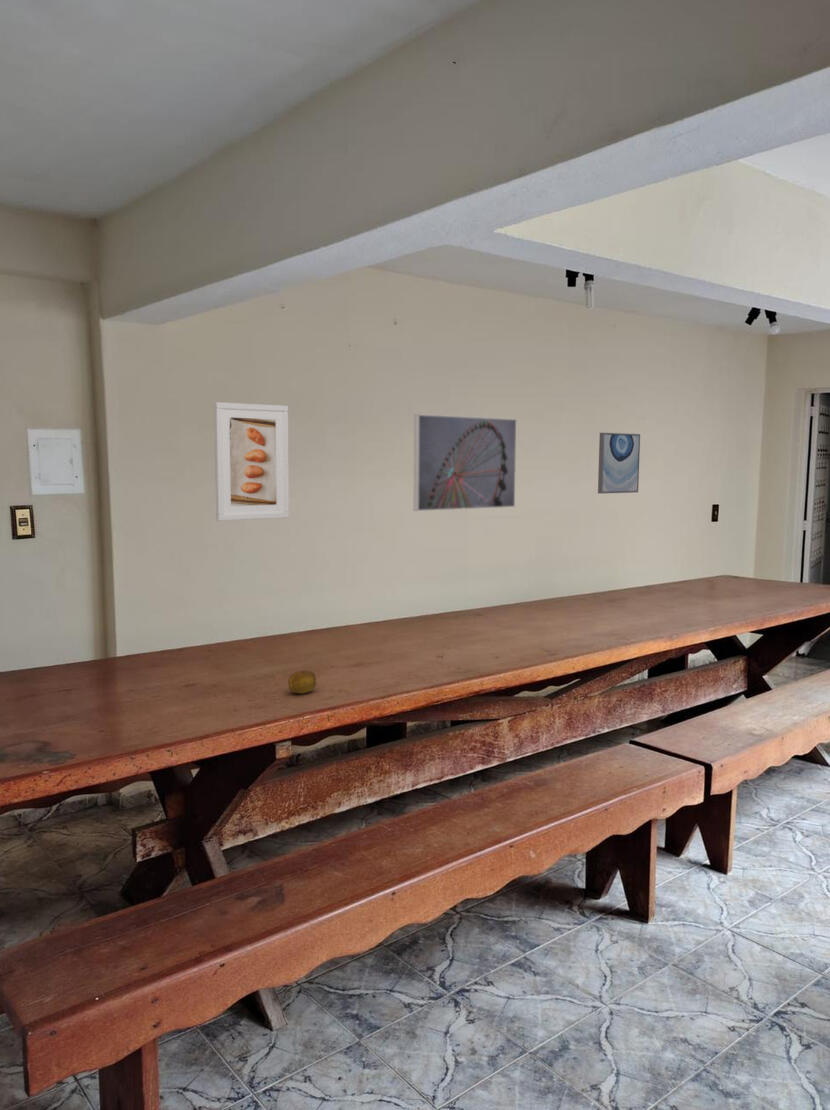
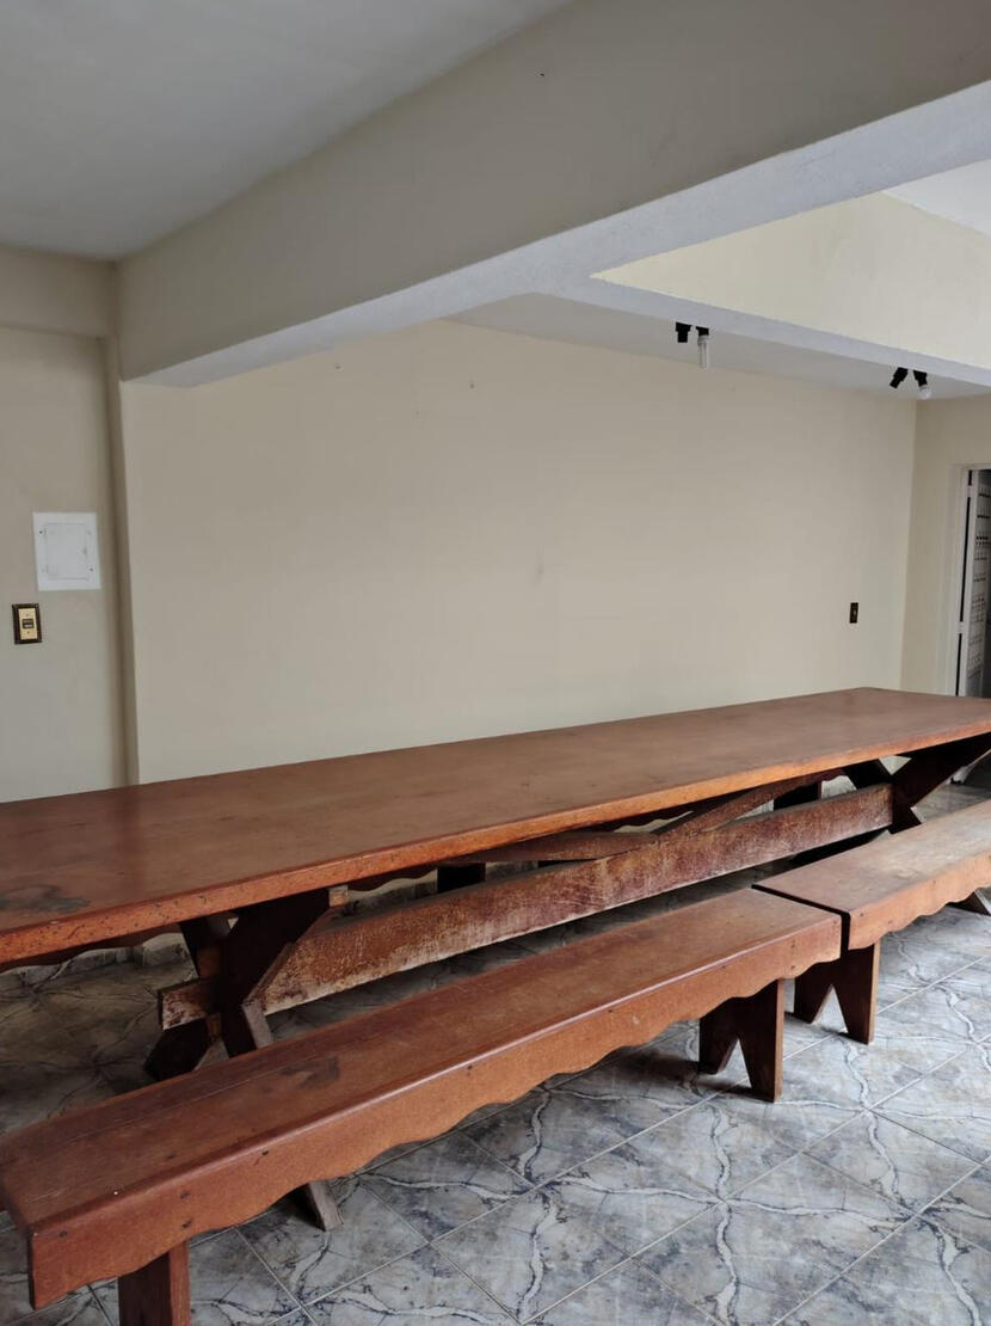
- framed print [413,413,518,512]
- wall art [597,432,641,495]
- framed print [213,401,290,522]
- fruit [287,669,317,694]
